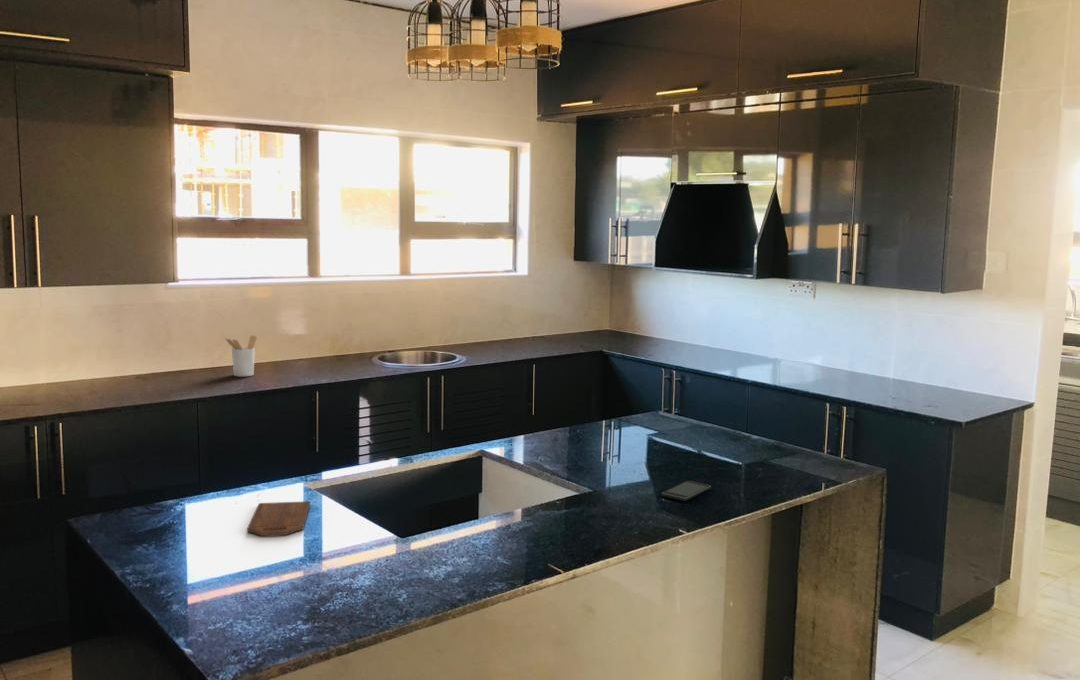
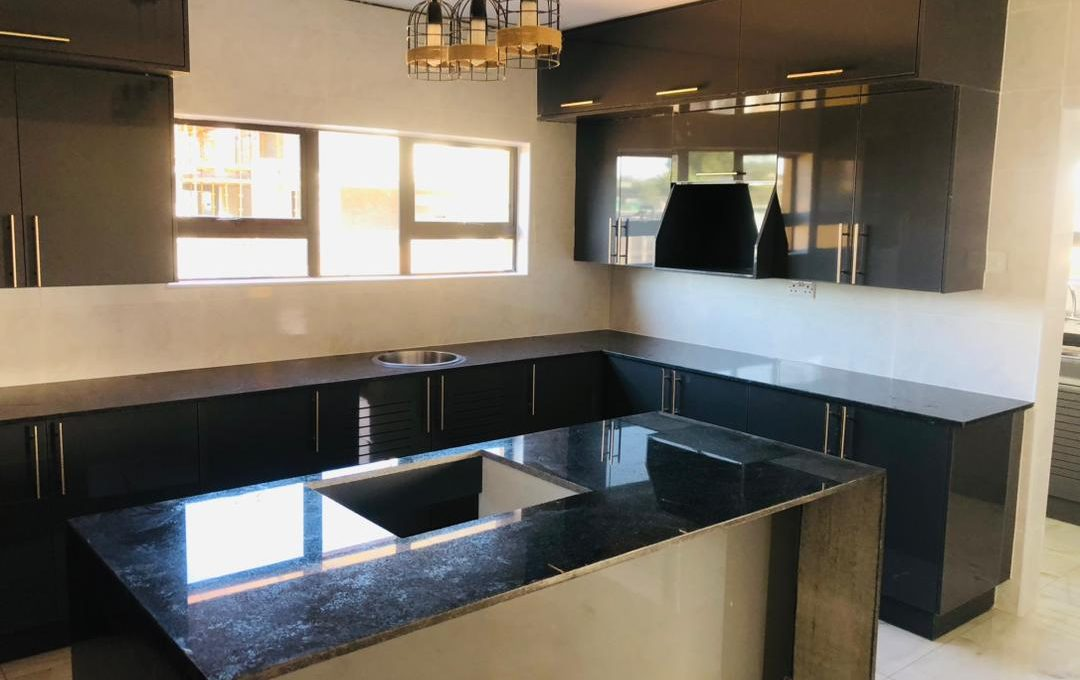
- cutting board [246,500,311,537]
- utensil holder [224,334,258,377]
- smartphone [661,480,712,502]
